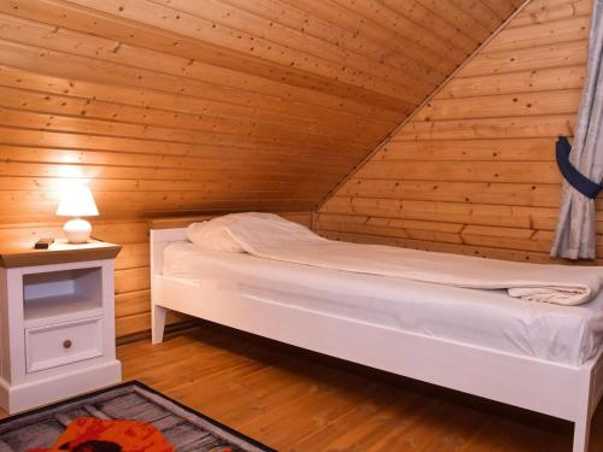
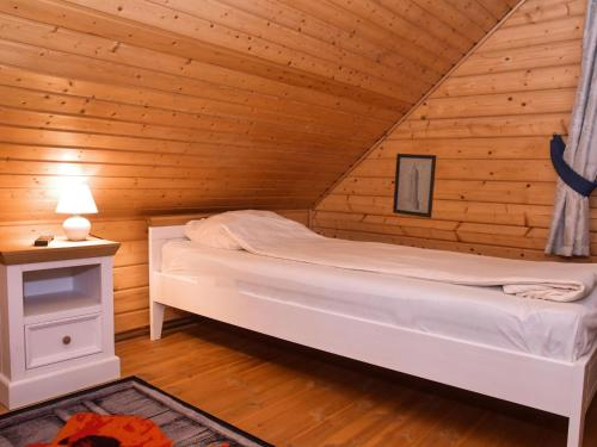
+ wall art [392,153,438,219]
